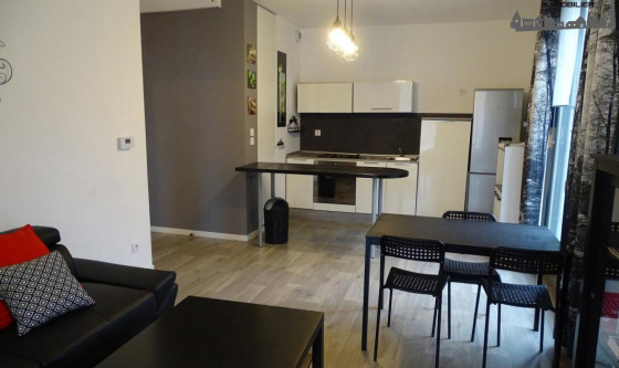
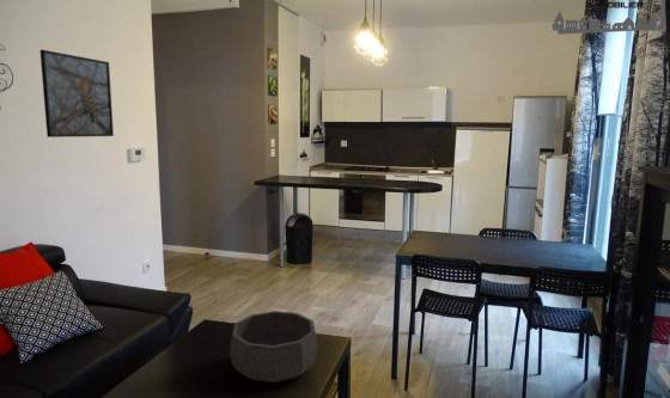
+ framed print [39,49,115,139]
+ decorative bowl [229,310,319,384]
